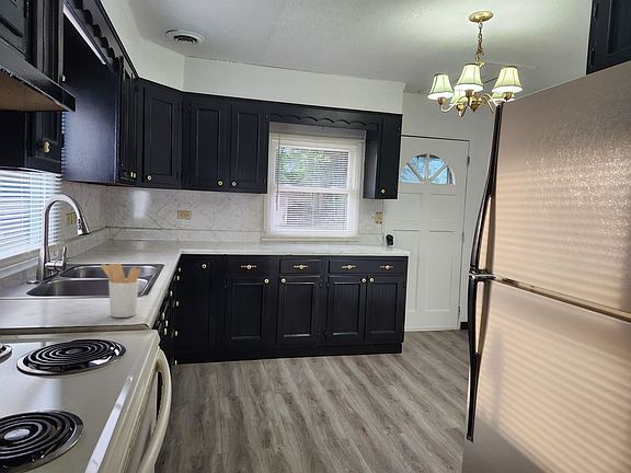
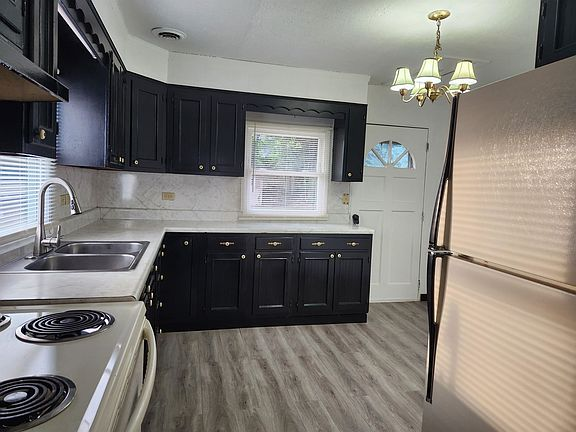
- utensil holder [100,263,141,319]
